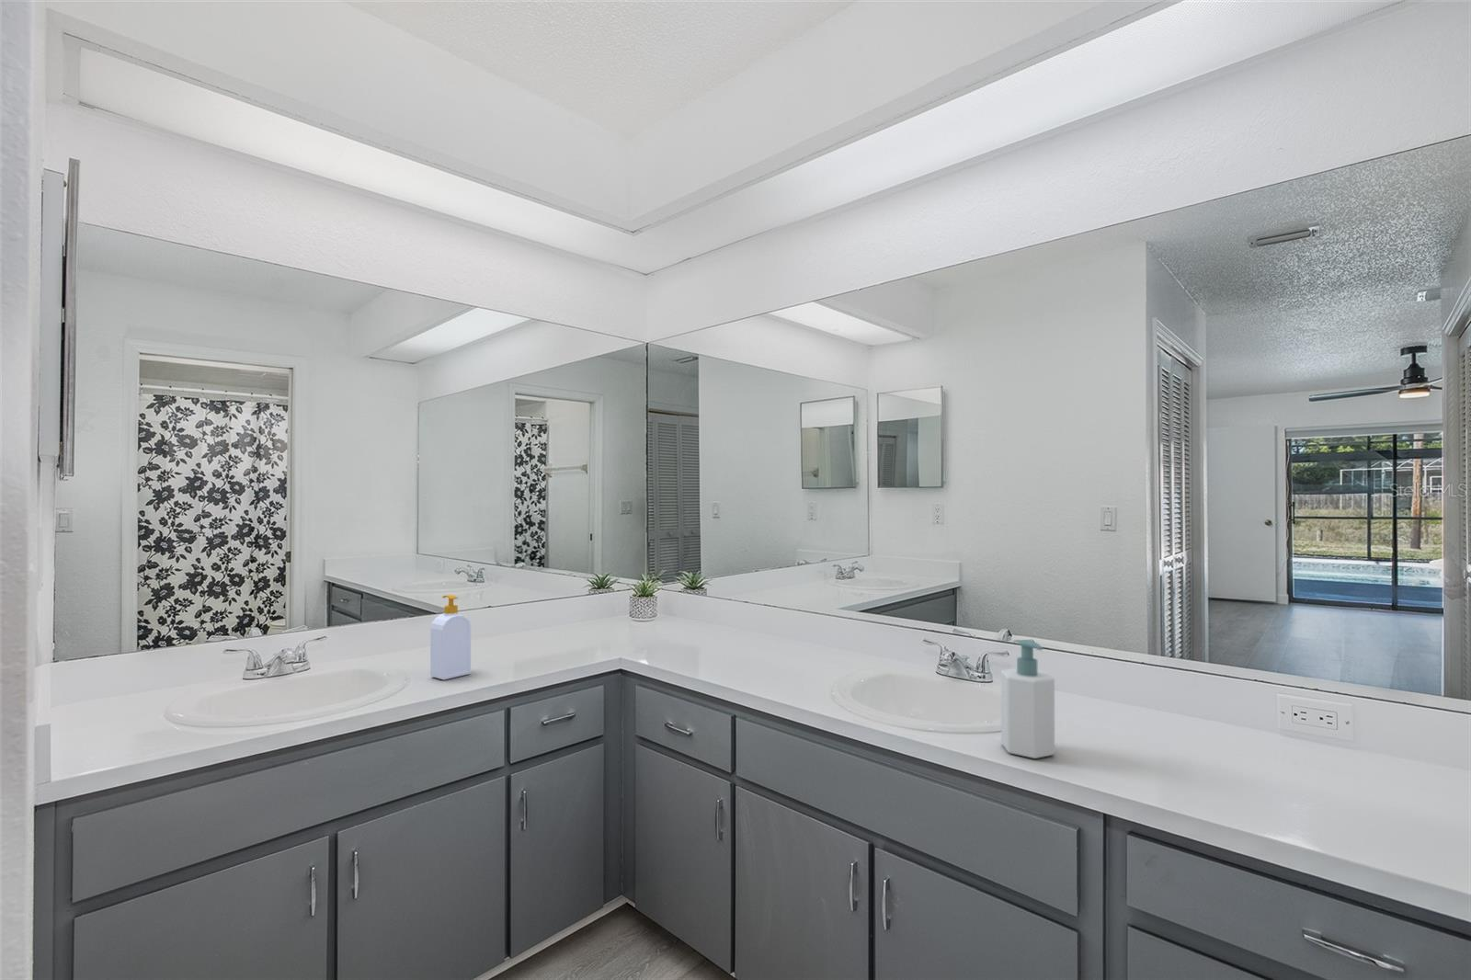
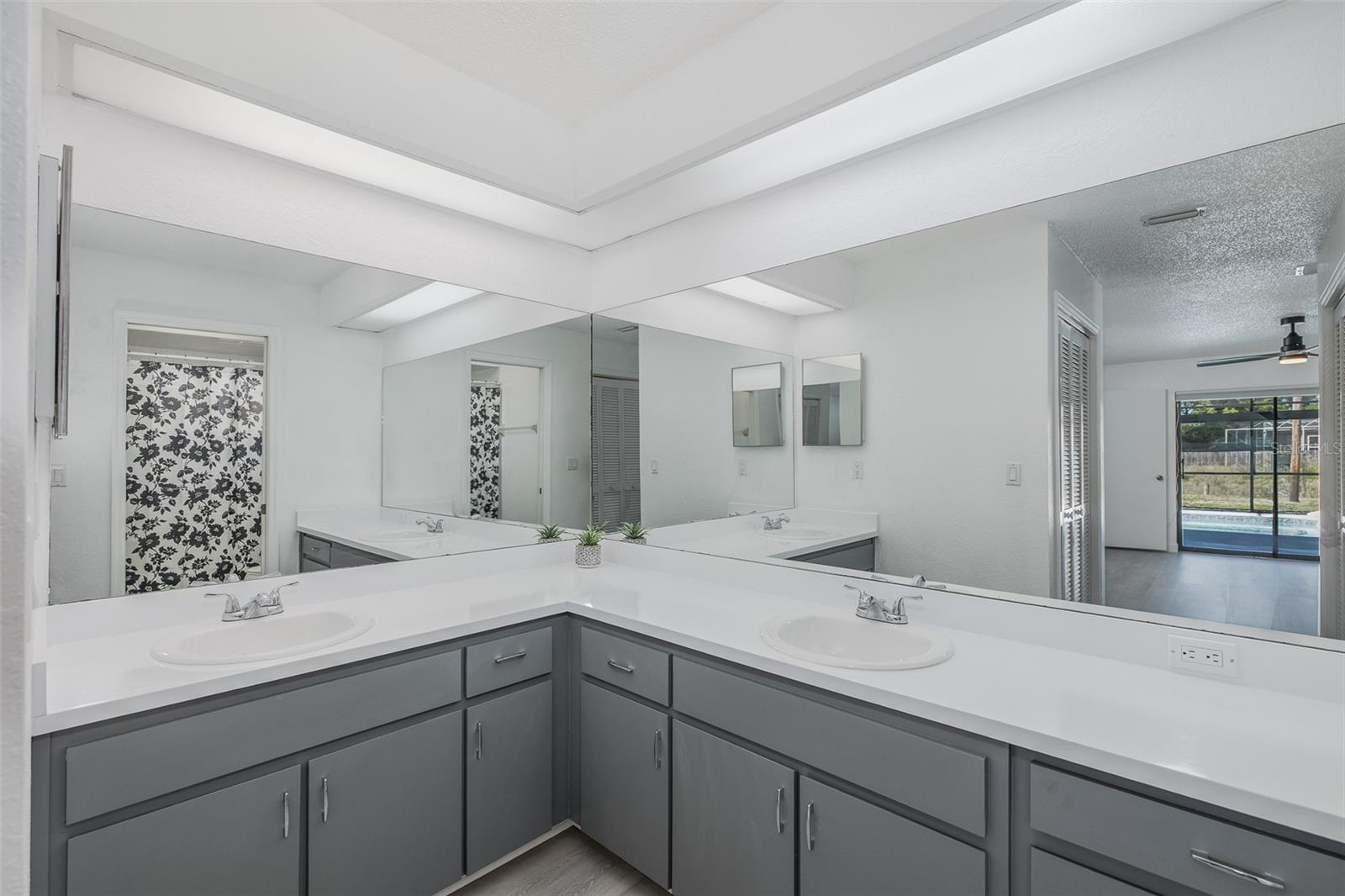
- soap bottle [430,594,471,680]
- soap bottle [1001,639,1055,759]
